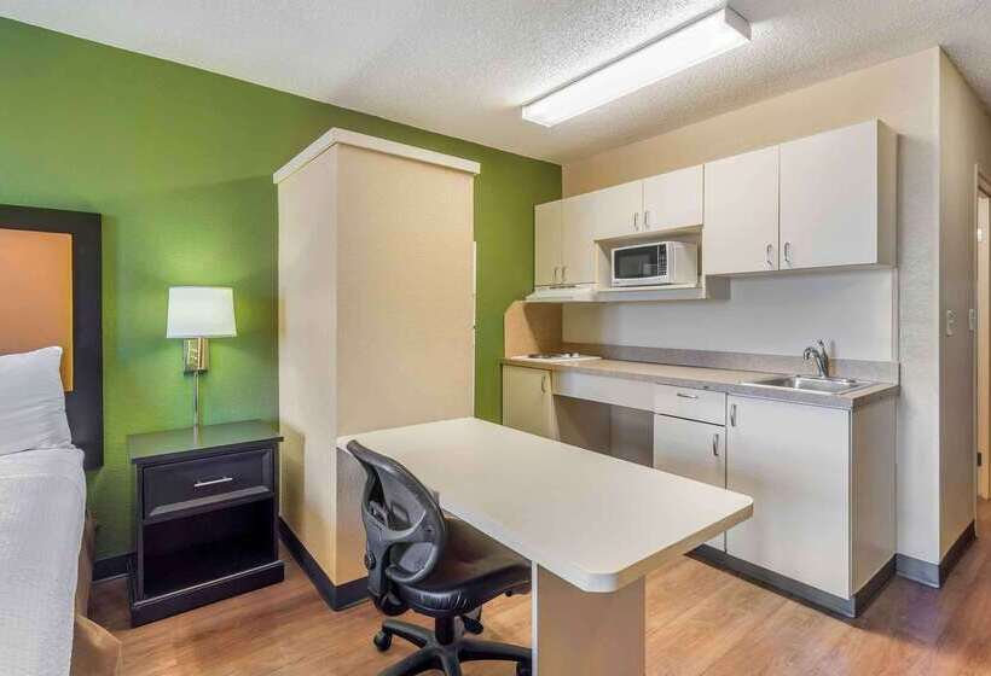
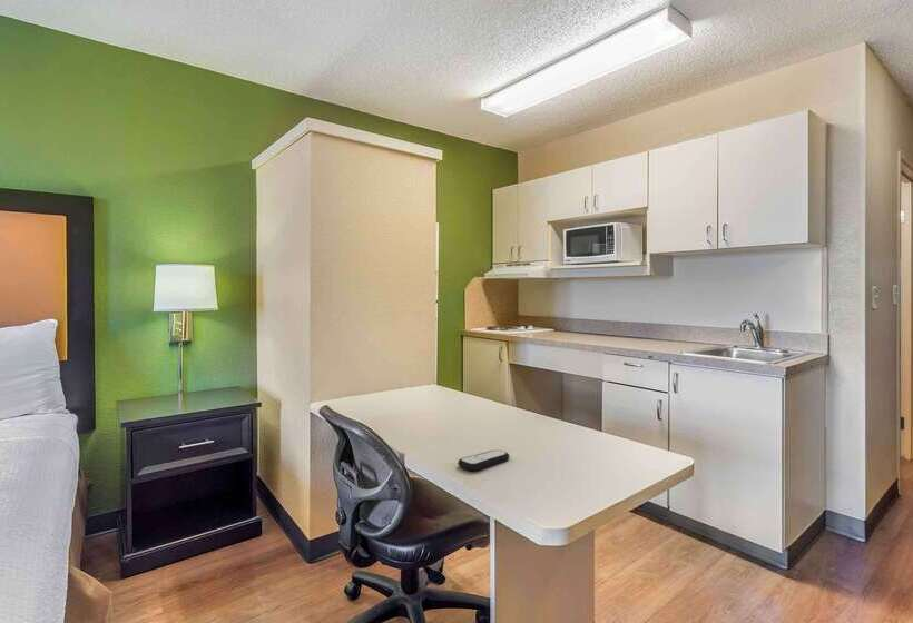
+ remote control [458,449,510,472]
